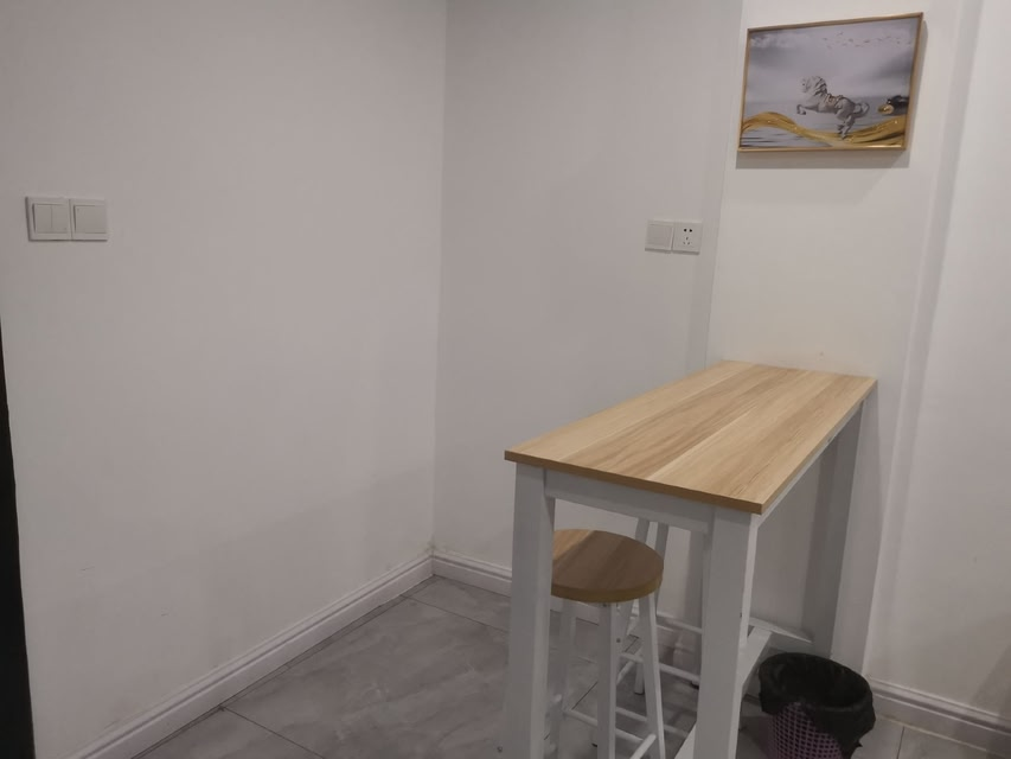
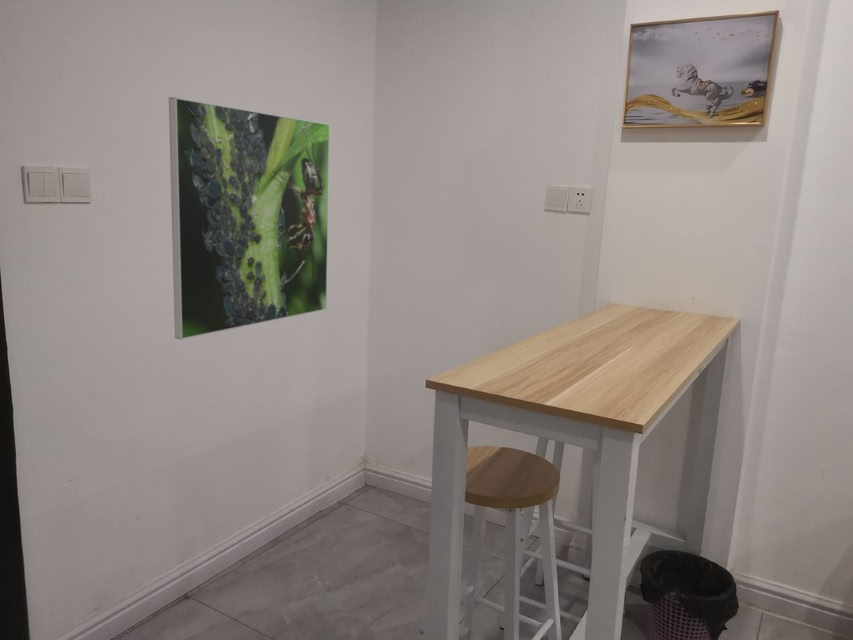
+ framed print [168,96,331,341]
